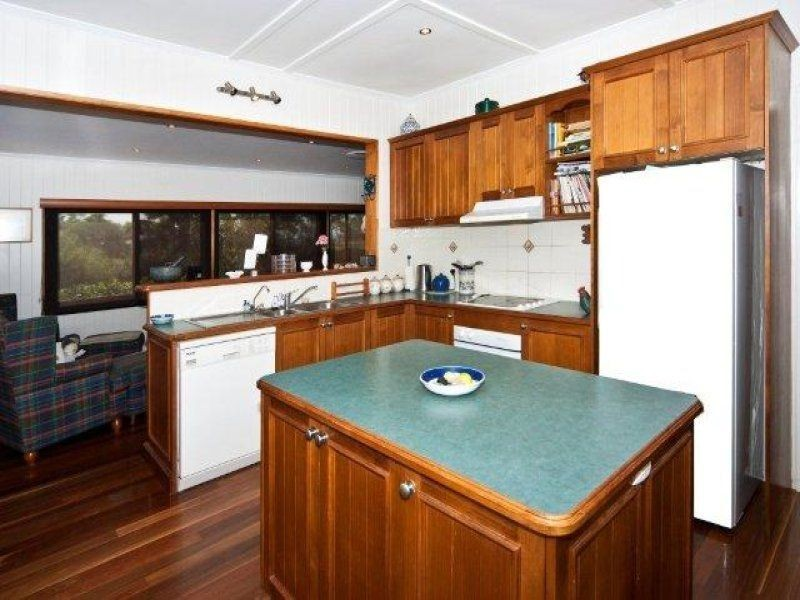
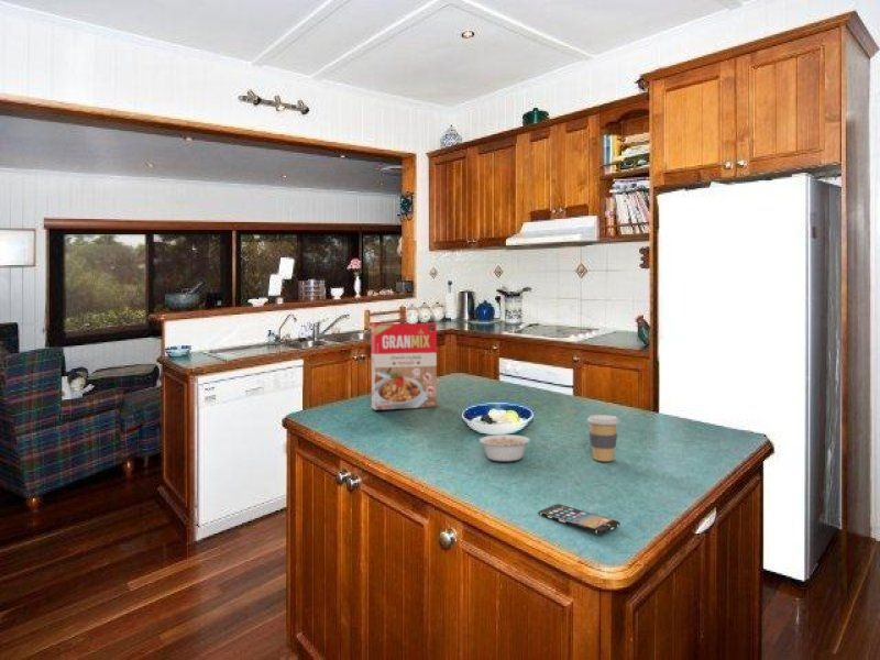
+ smartphone [537,503,622,536]
+ coffee cup [586,414,620,462]
+ legume [479,433,540,462]
+ cereal box [370,322,438,411]
